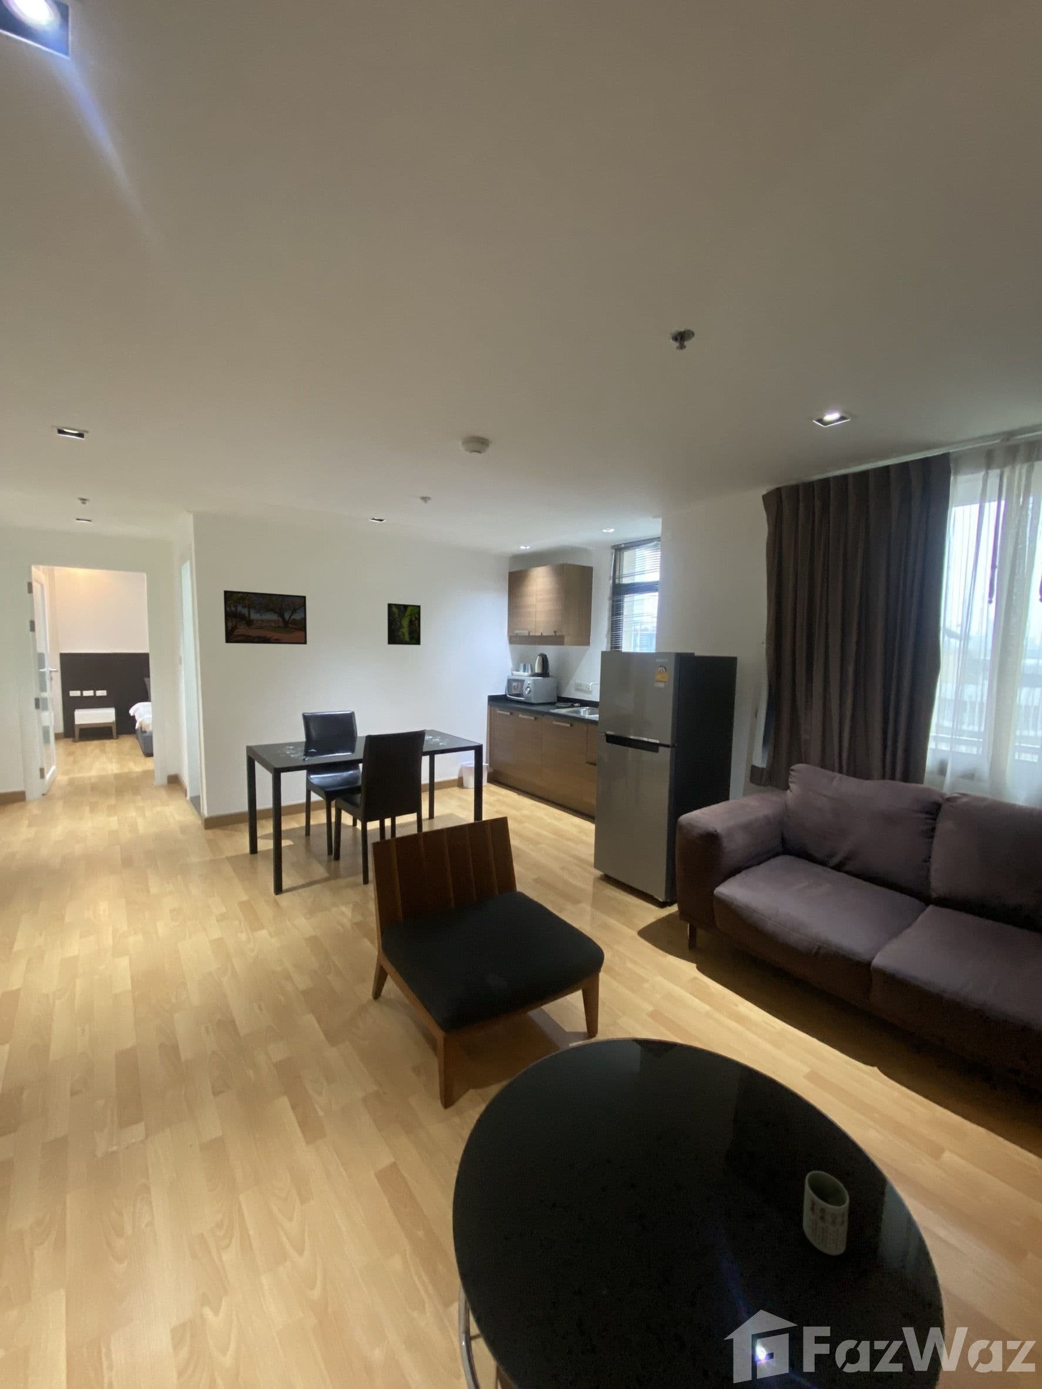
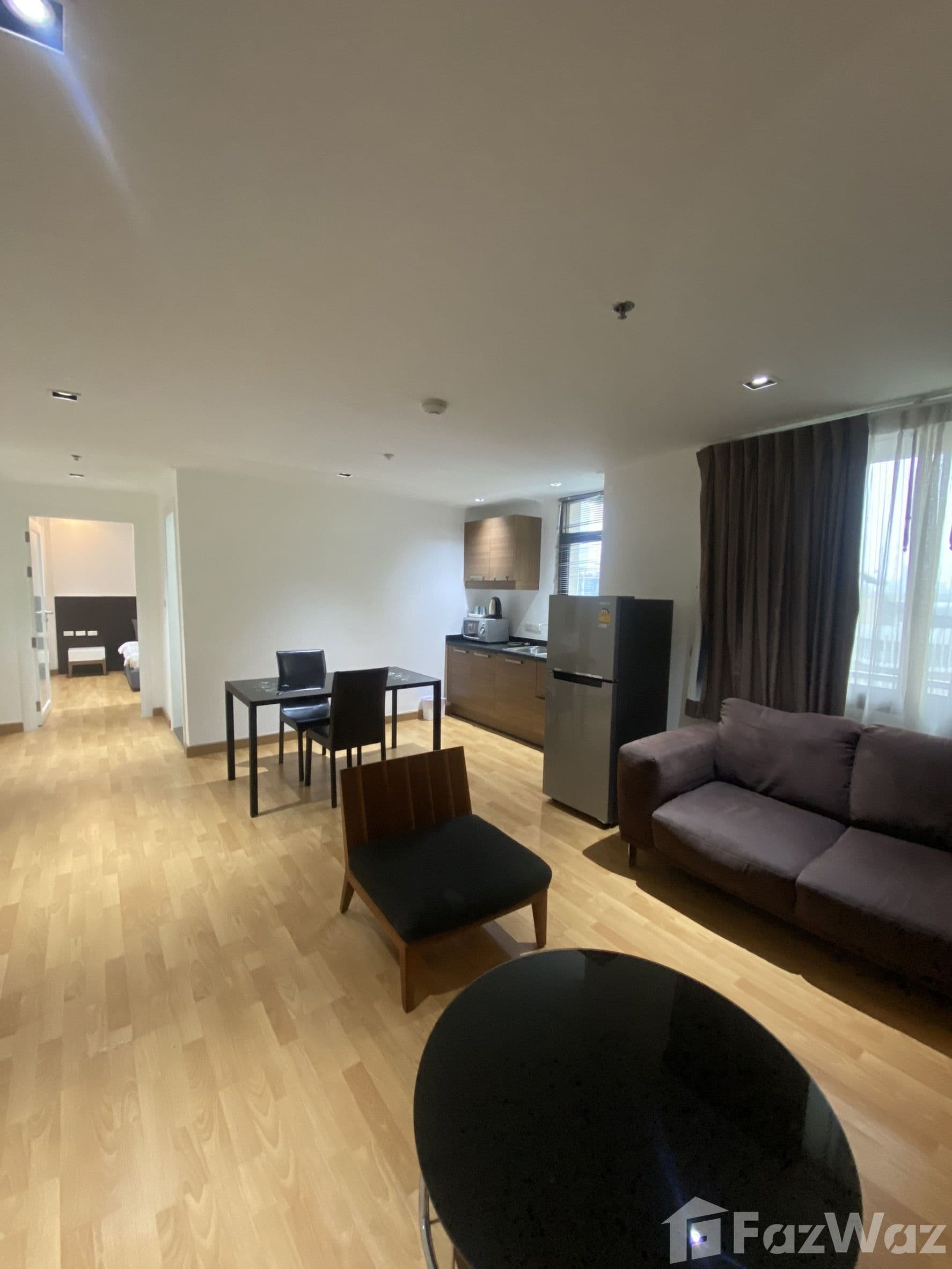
- cup [802,1170,850,1255]
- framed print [387,602,421,646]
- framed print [223,589,308,645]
